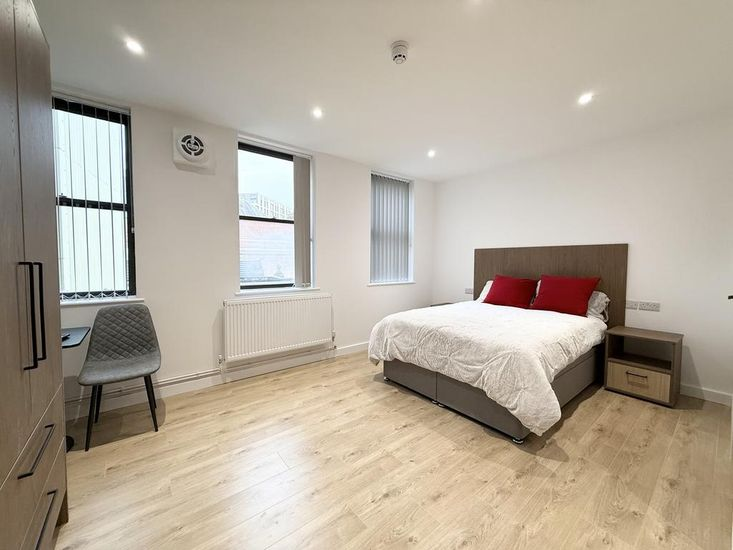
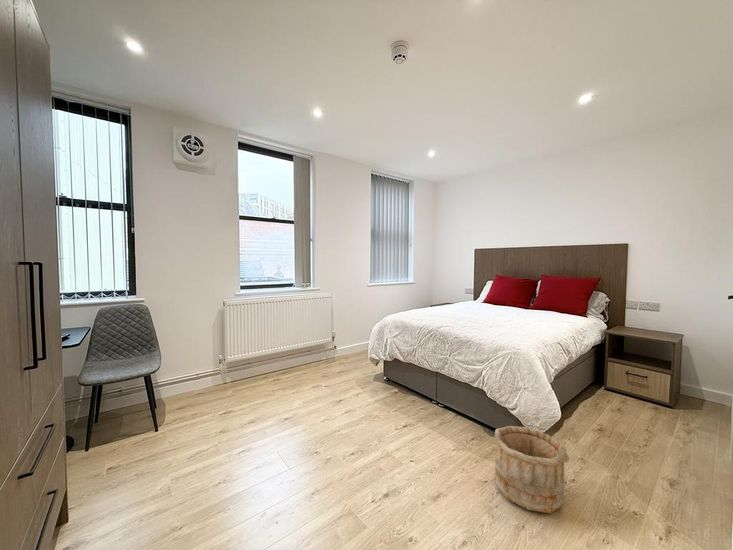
+ wooden bucket [493,425,568,514]
